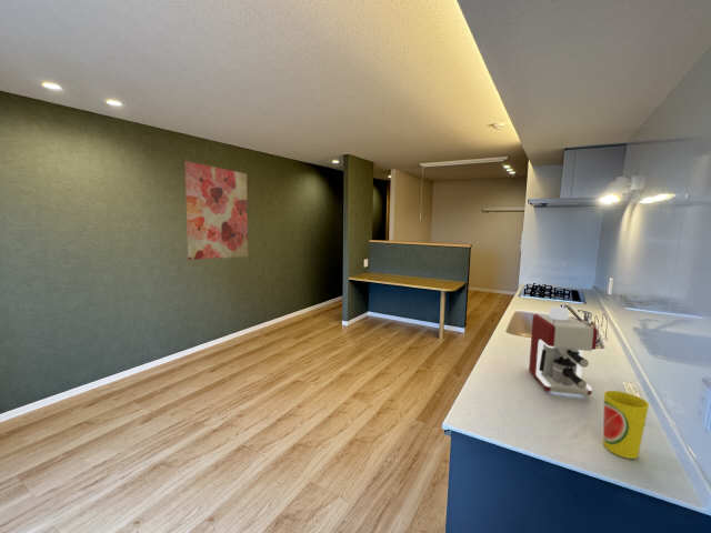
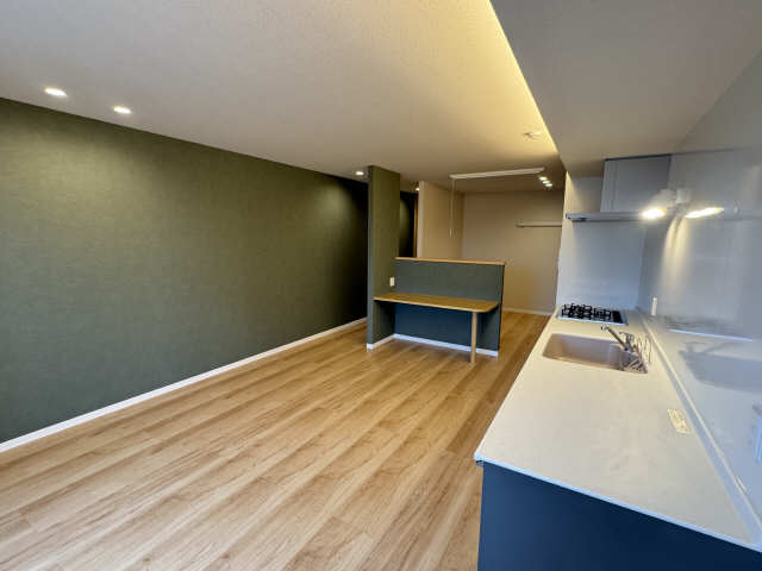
- wall art [183,160,249,261]
- coffee maker [528,305,599,396]
- cup [602,390,650,460]
